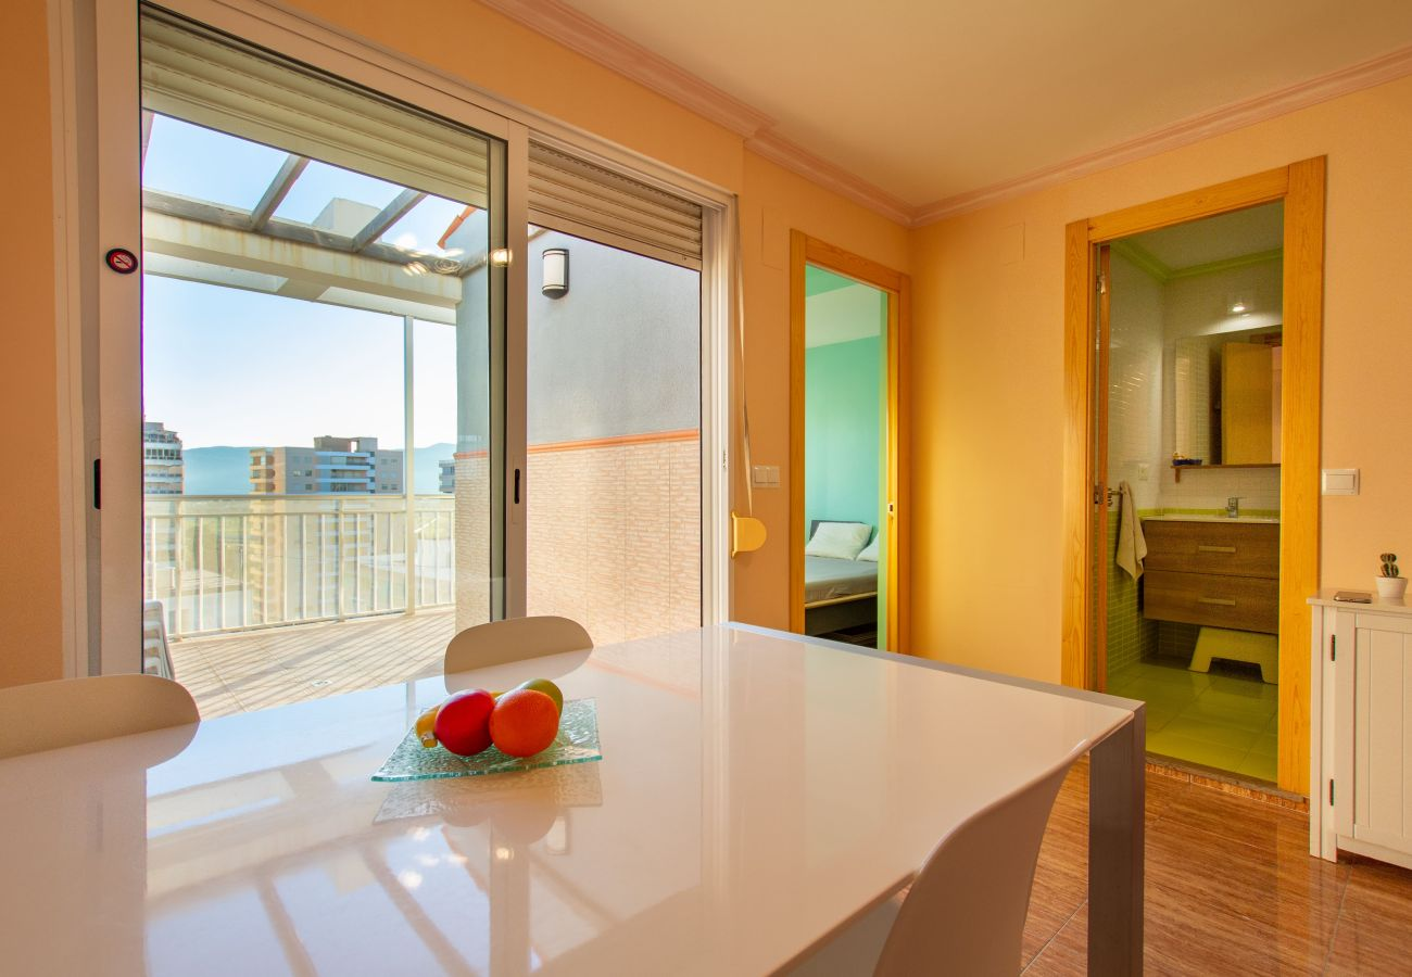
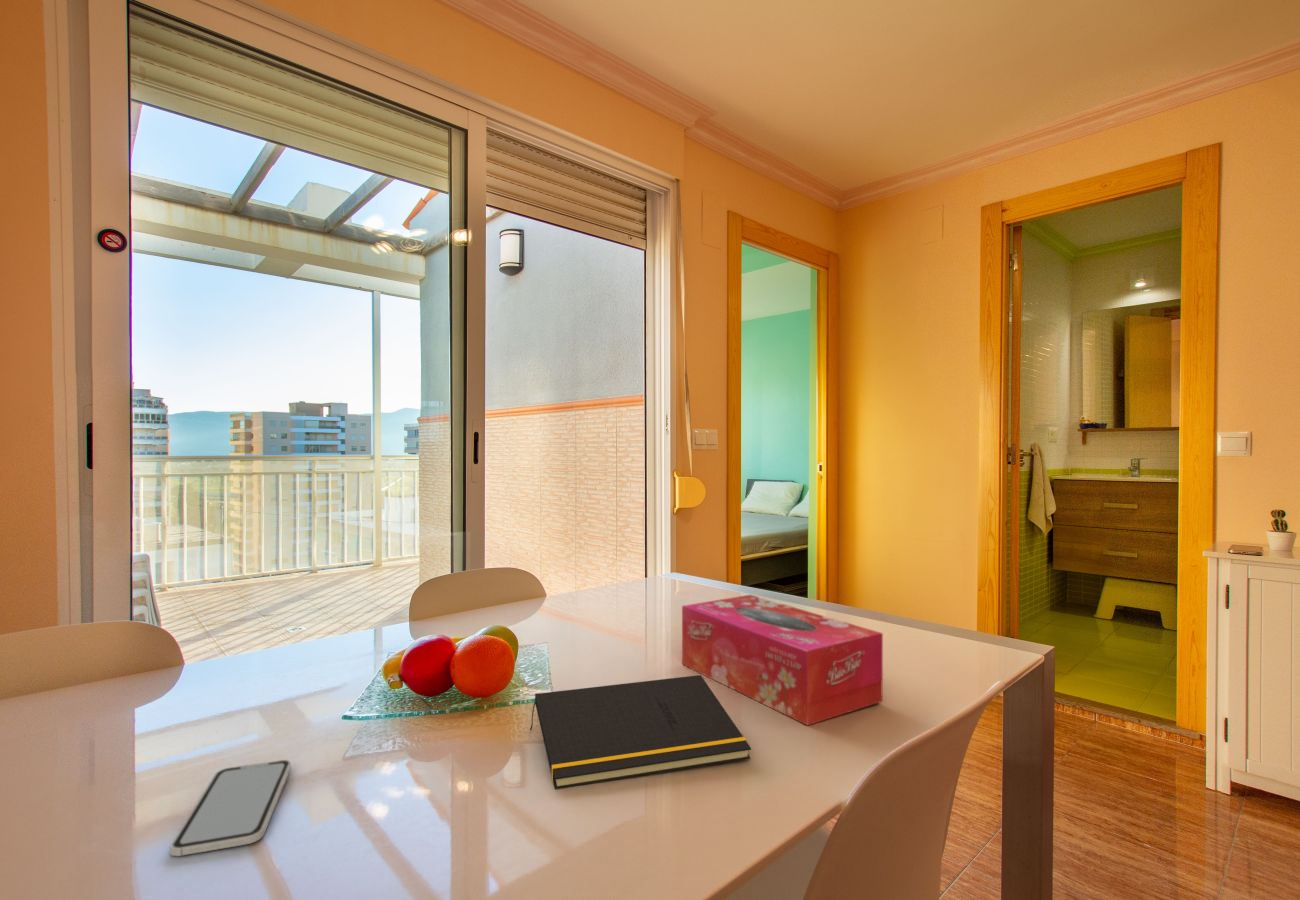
+ notepad [529,674,752,790]
+ tissue box [681,594,884,727]
+ smartphone [169,759,292,857]
